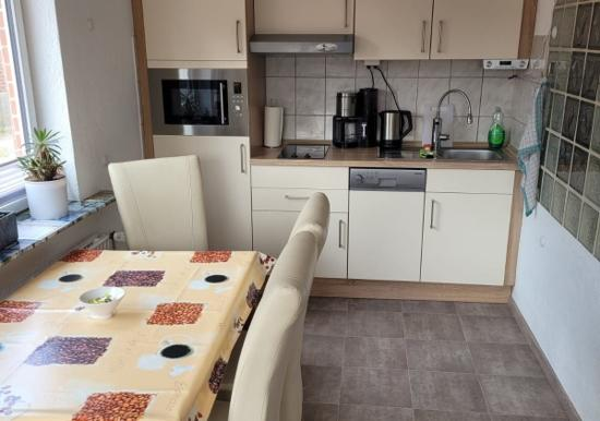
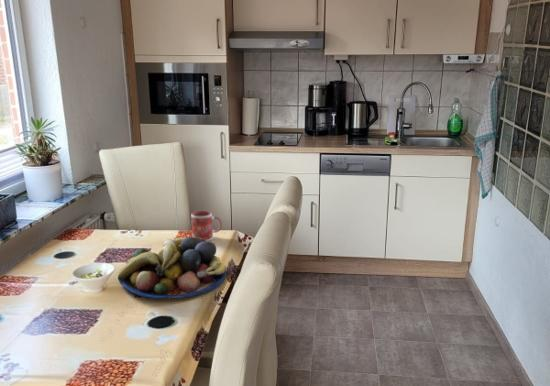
+ mug [190,210,223,242]
+ fruit bowl [117,236,228,299]
